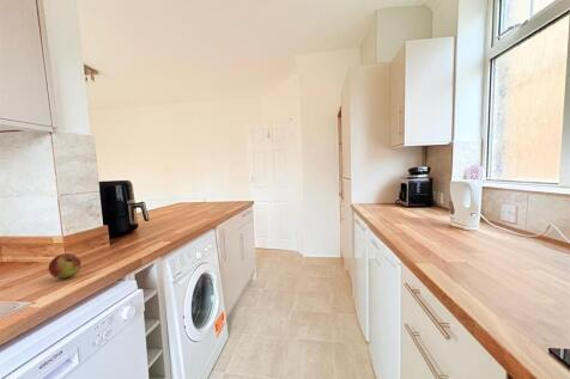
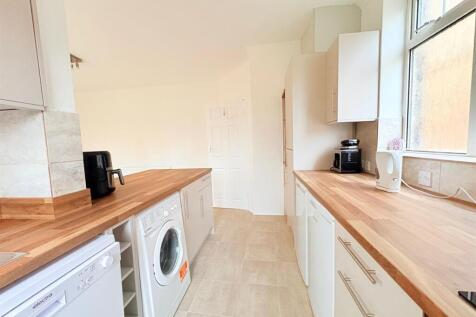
- apple [48,252,83,280]
